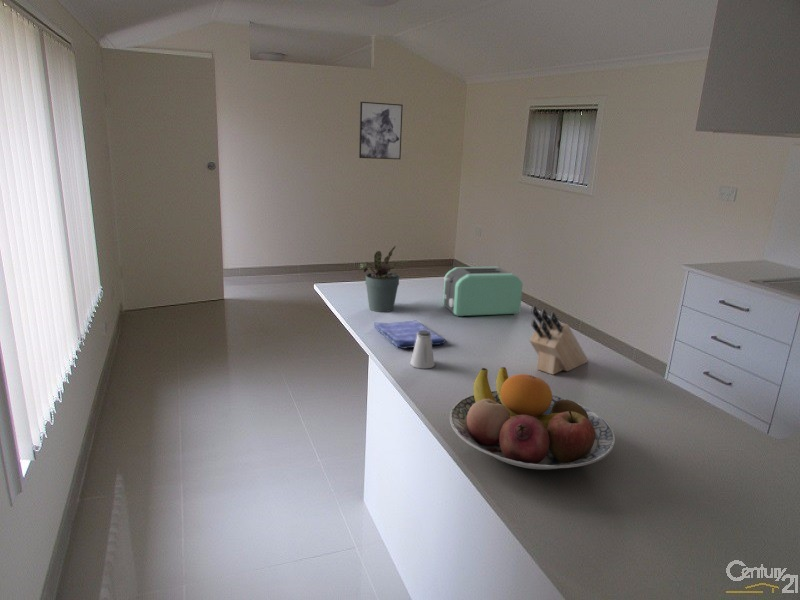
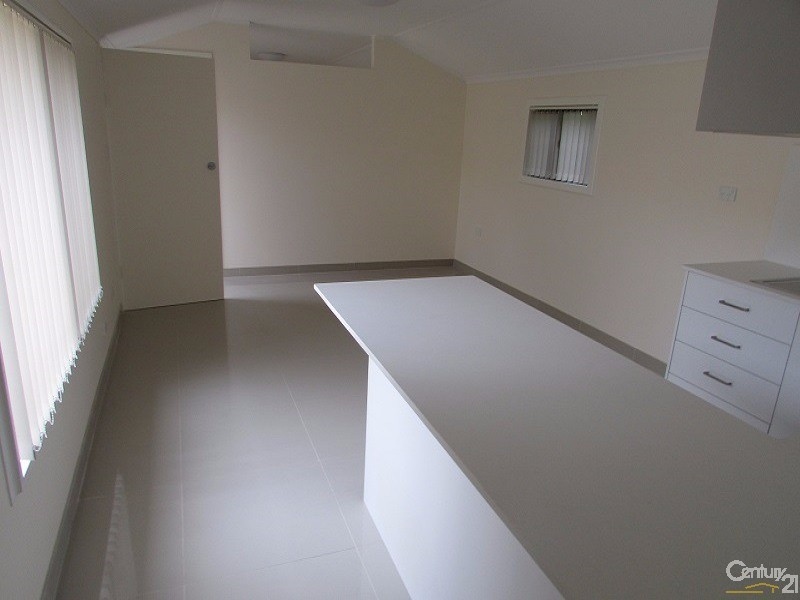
- fruit bowl [449,366,616,470]
- dish towel [373,320,447,350]
- saltshaker [409,330,436,370]
- knife block [529,304,589,376]
- potted plant [358,245,409,313]
- toaster [442,266,524,318]
- wall art [358,101,404,160]
